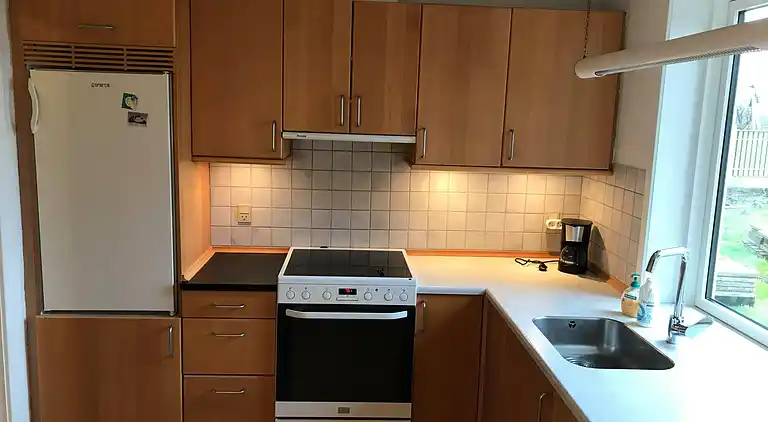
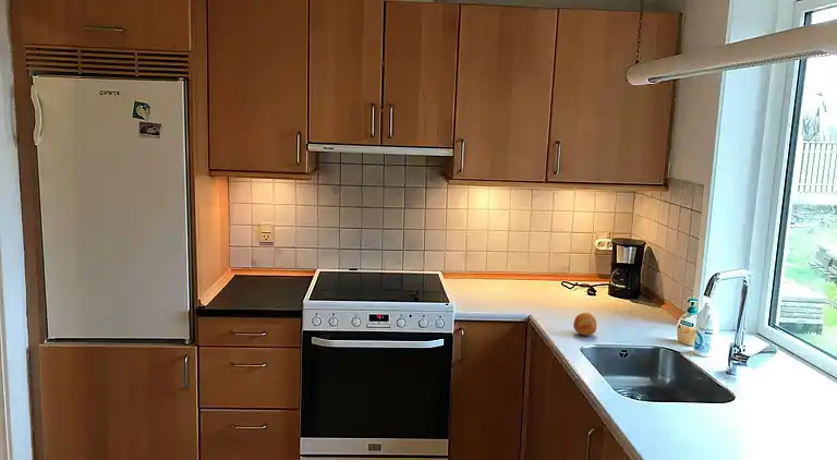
+ fruit [572,312,598,337]
